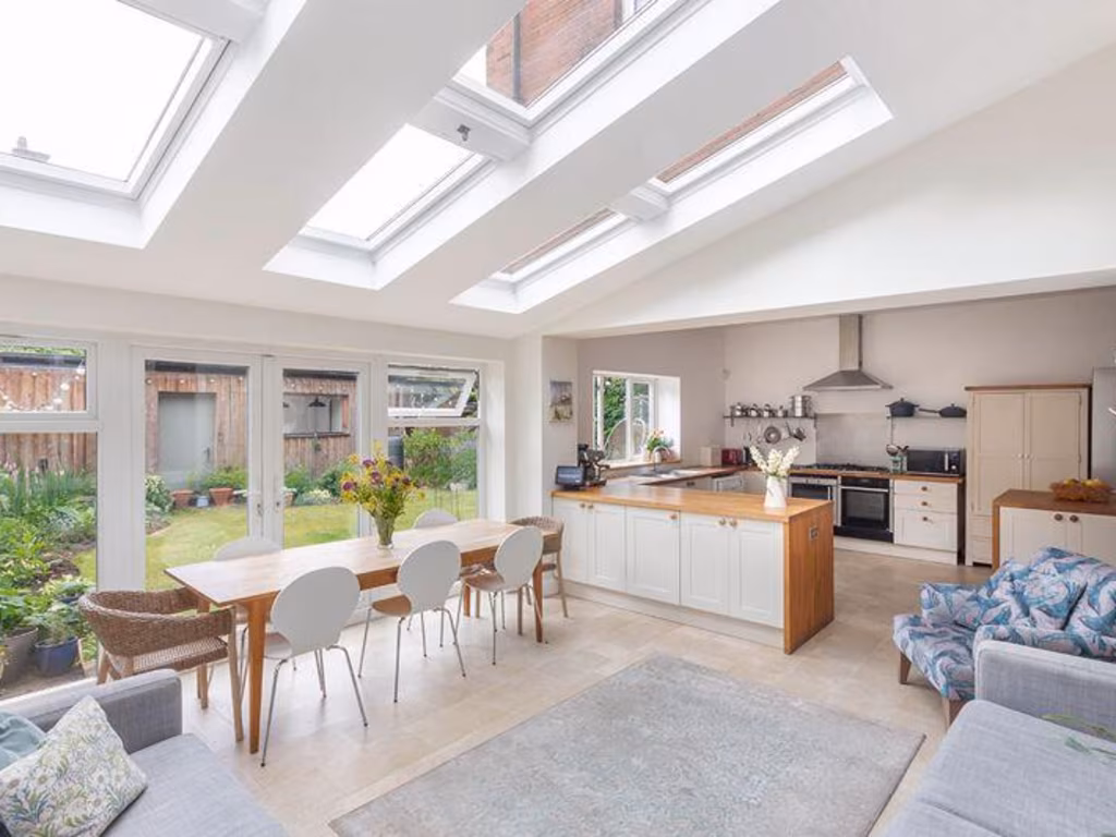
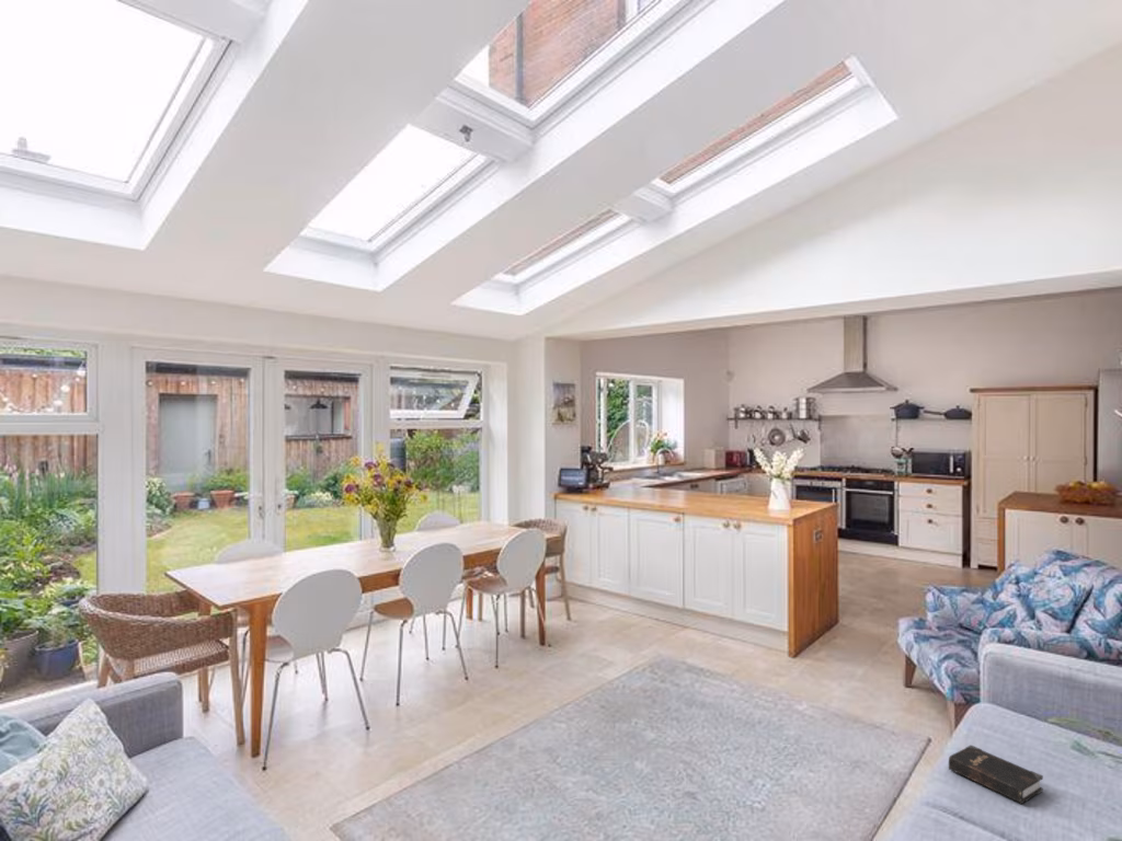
+ hardback book [948,744,1044,805]
